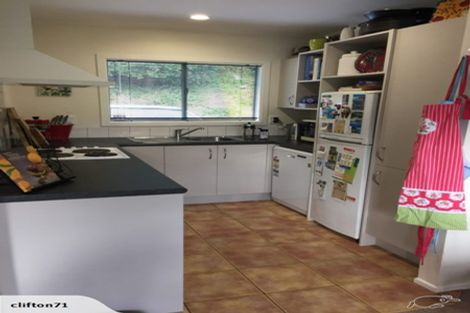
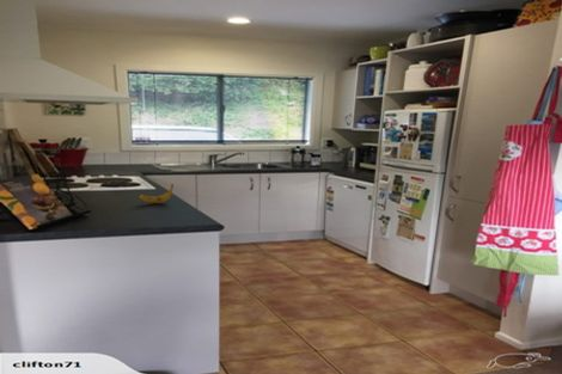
+ banana [138,183,175,204]
